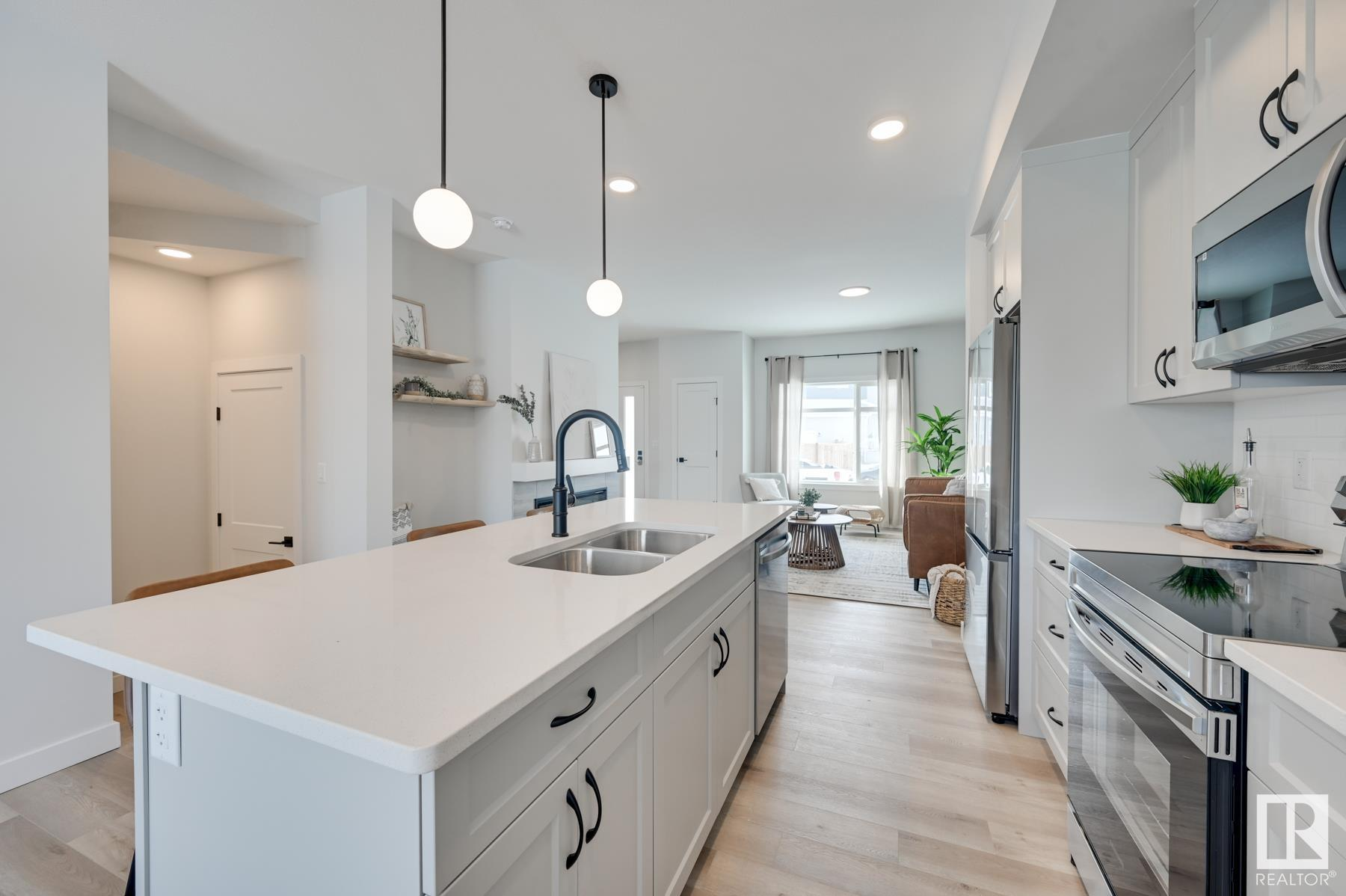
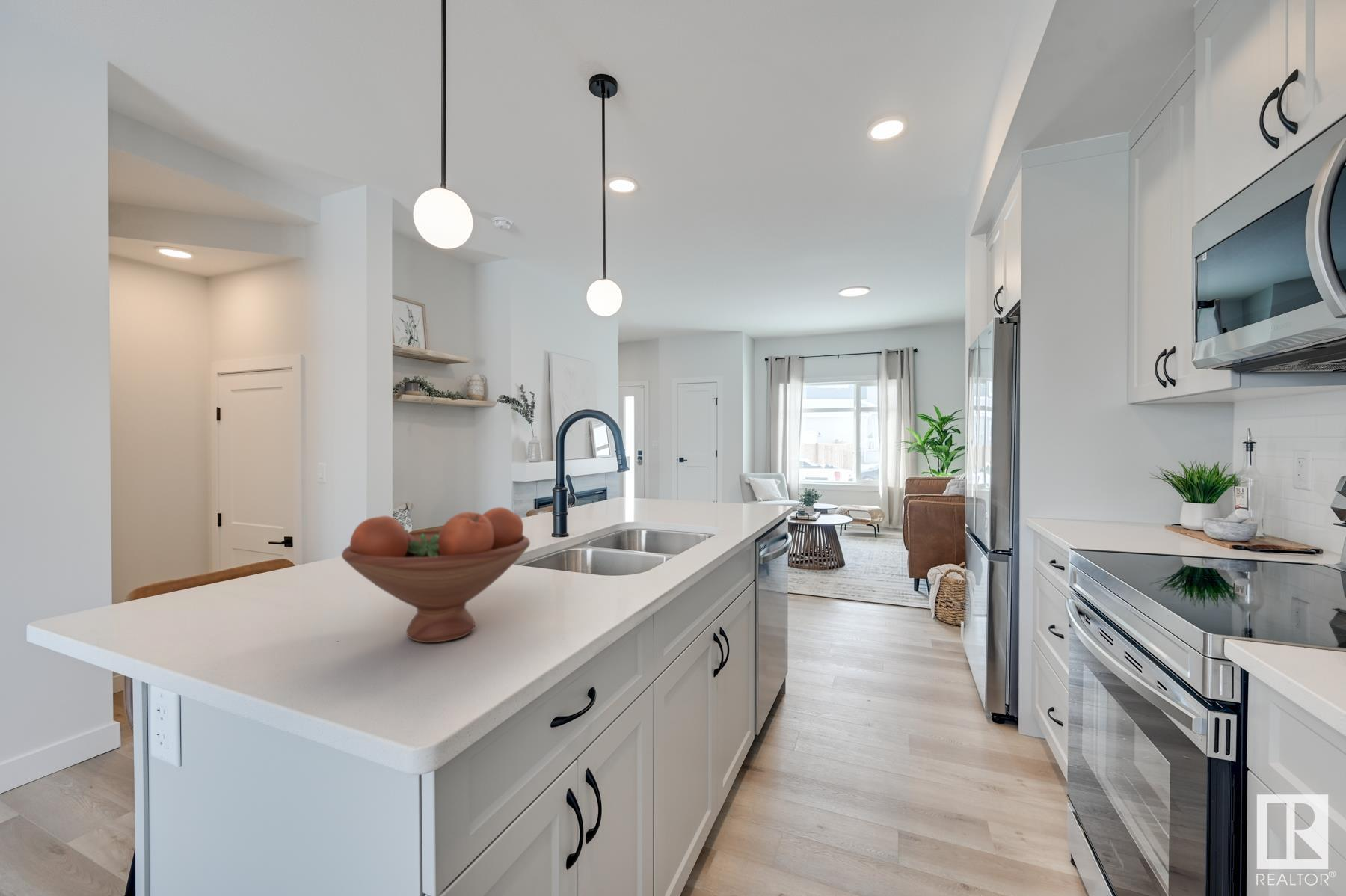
+ fruit bowl [341,506,531,643]
